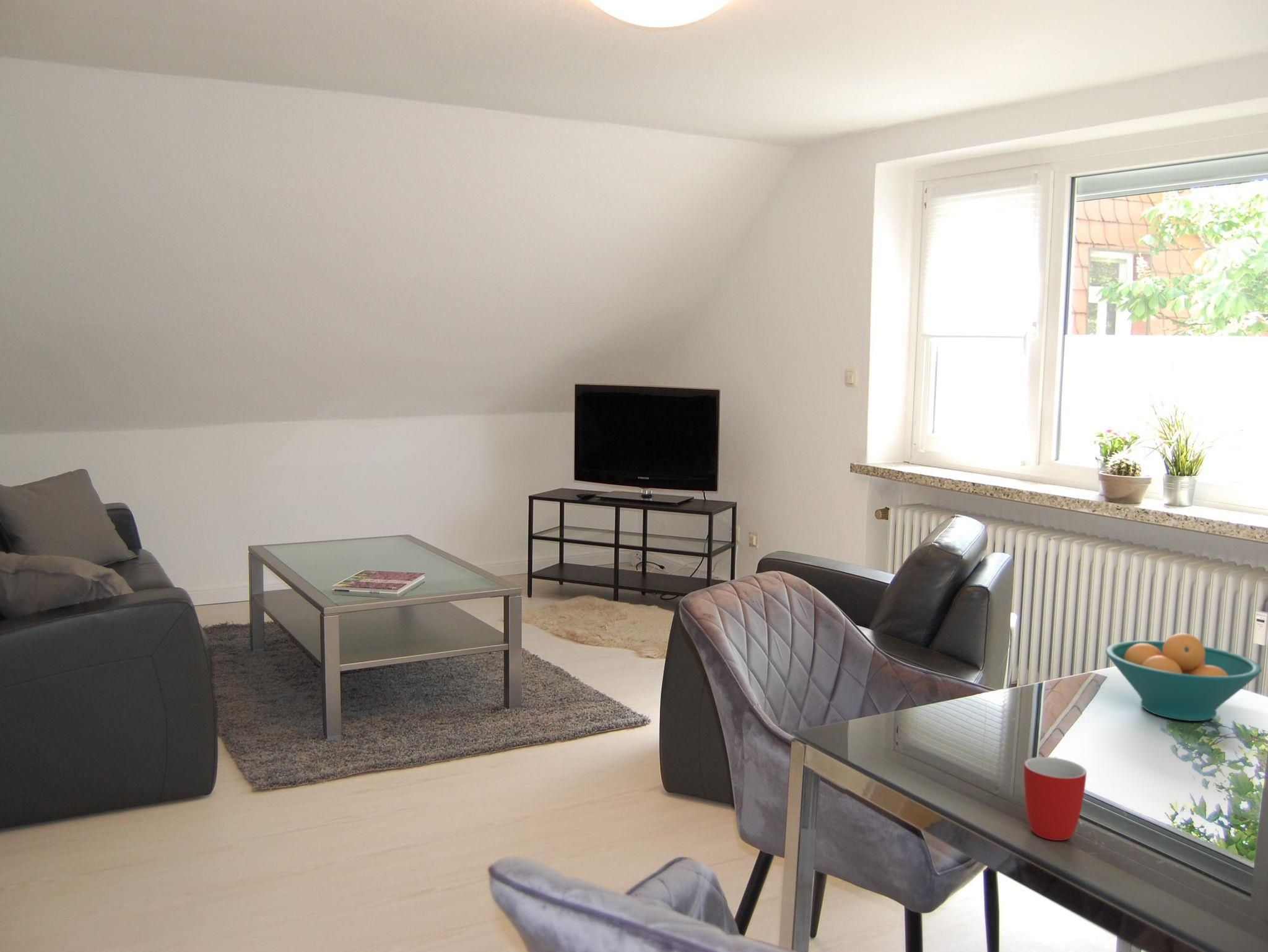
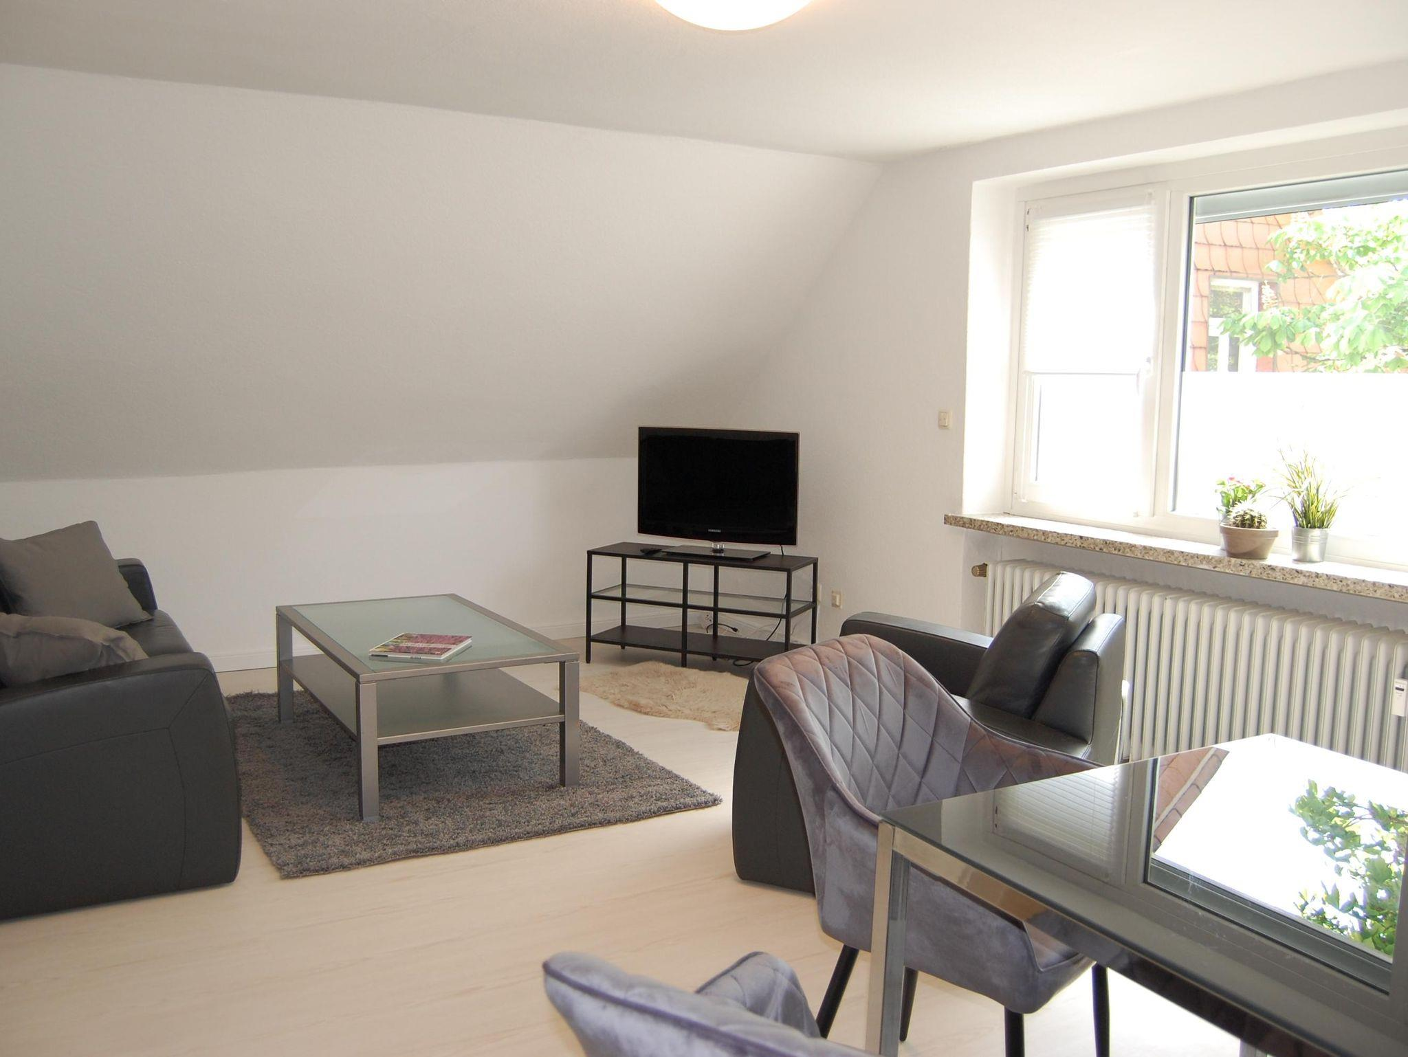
- fruit bowl [1105,633,1262,722]
- mug [1023,756,1087,841]
